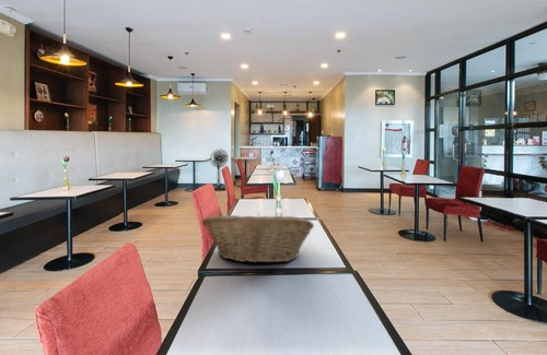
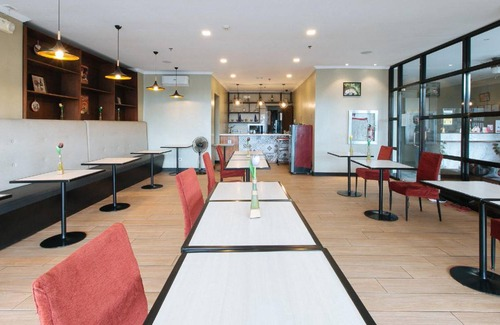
- fruit basket [200,213,315,264]
